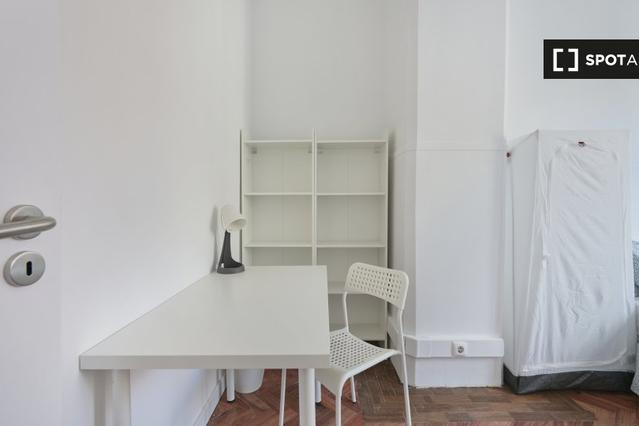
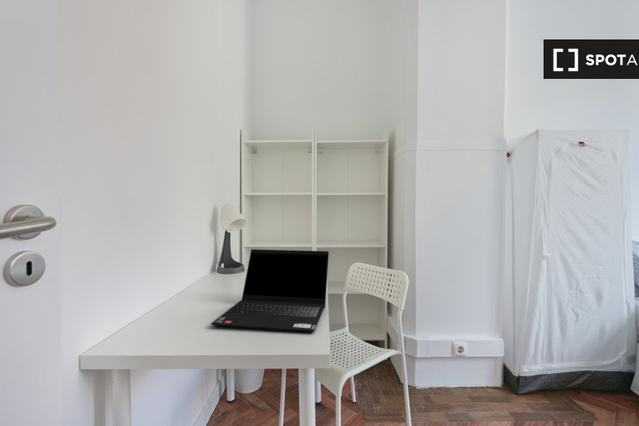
+ laptop computer [210,248,330,333]
